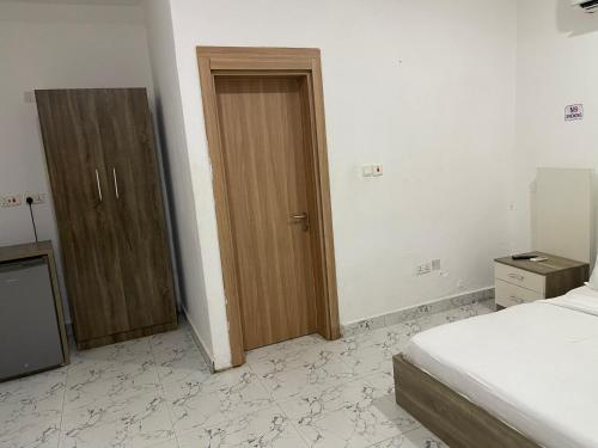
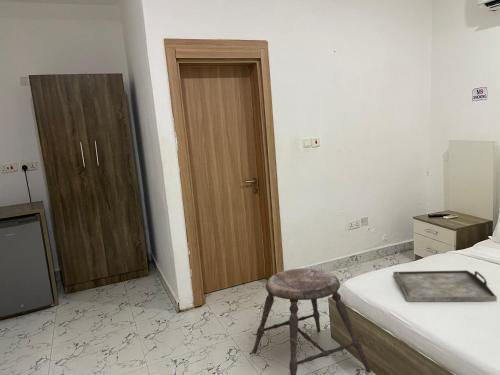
+ serving tray [392,269,498,303]
+ stool [252,267,372,375]
